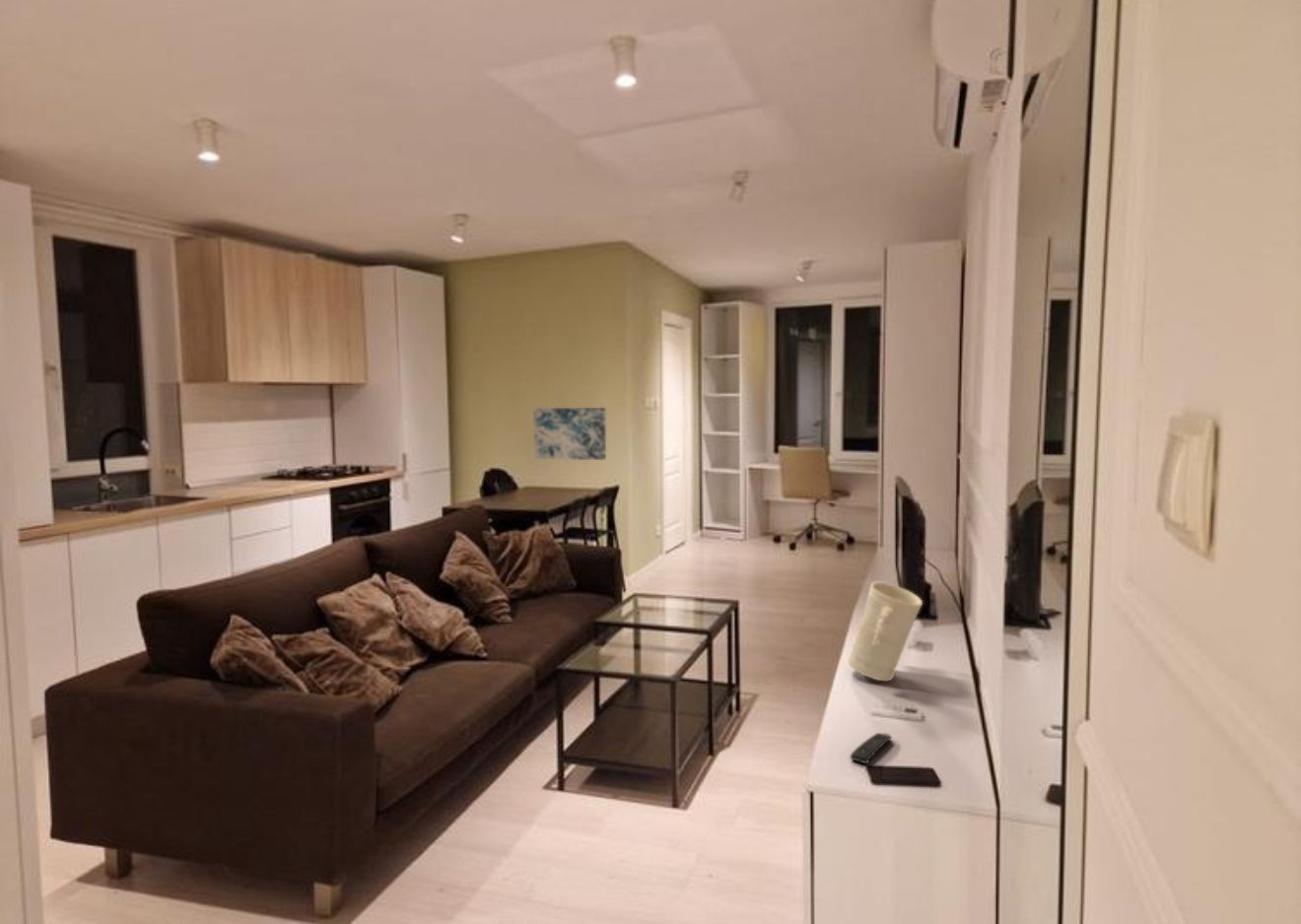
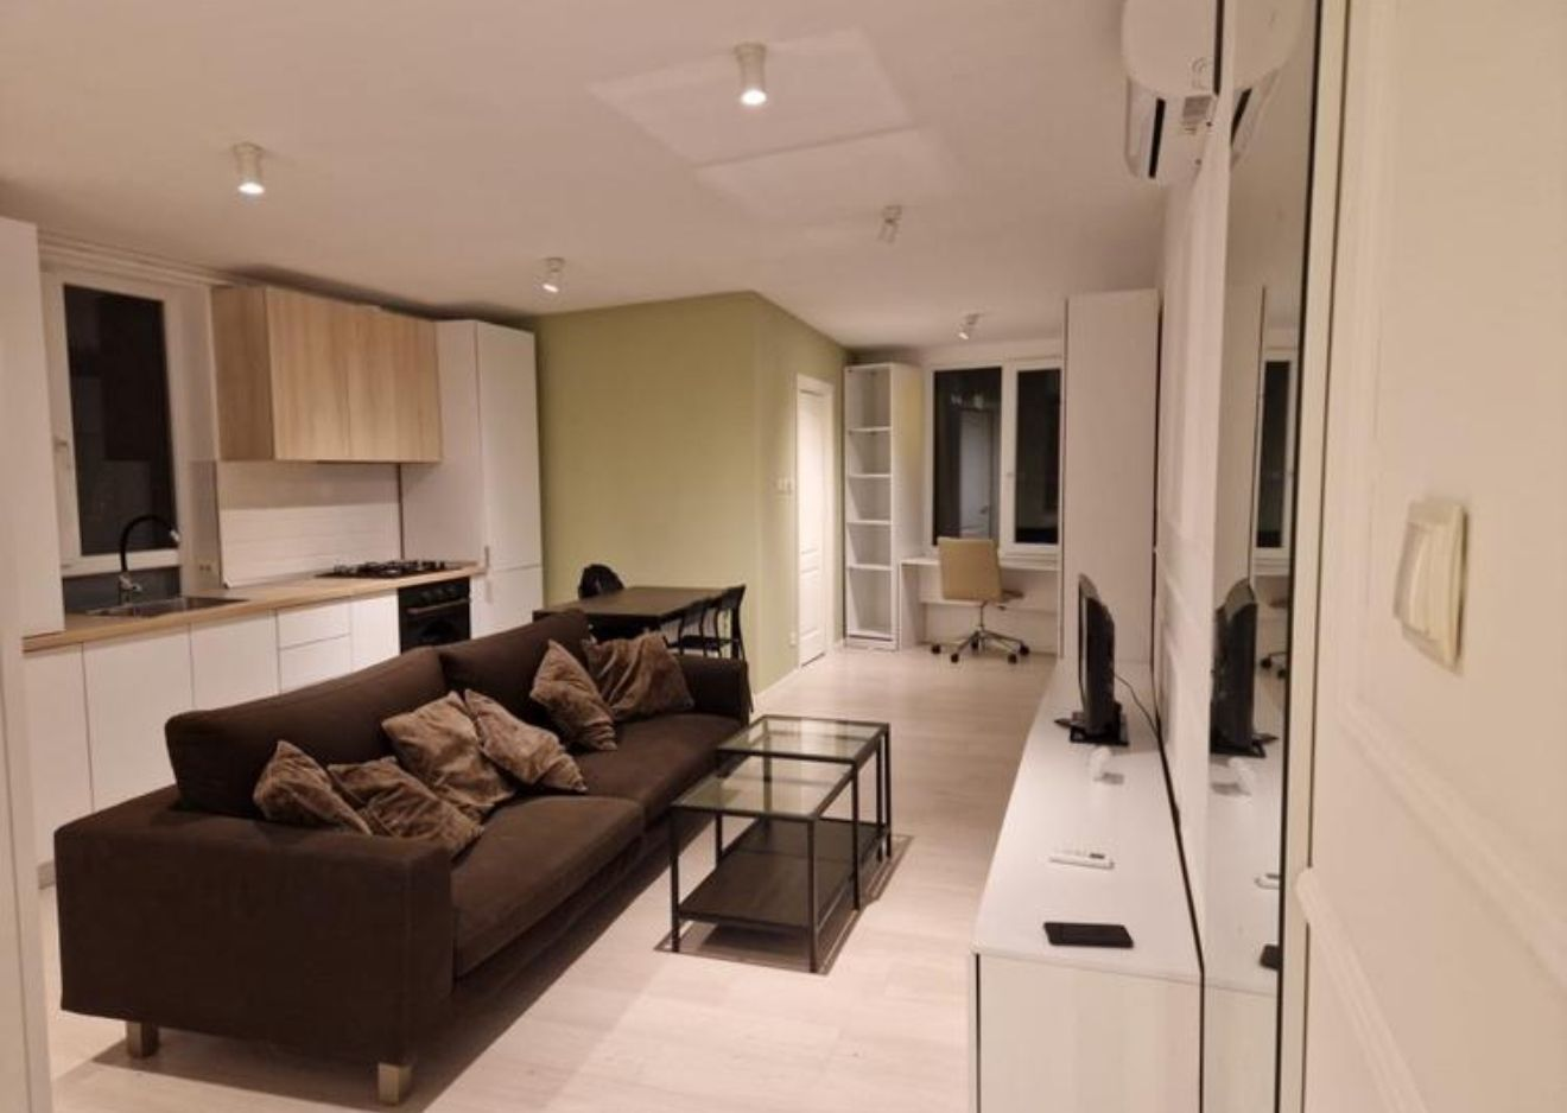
- decorative vase [847,581,924,683]
- remote control [850,732,893,764]
- wall art [532,407,607,461]
